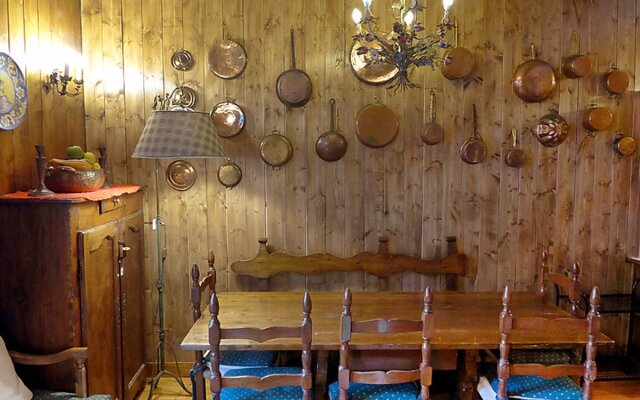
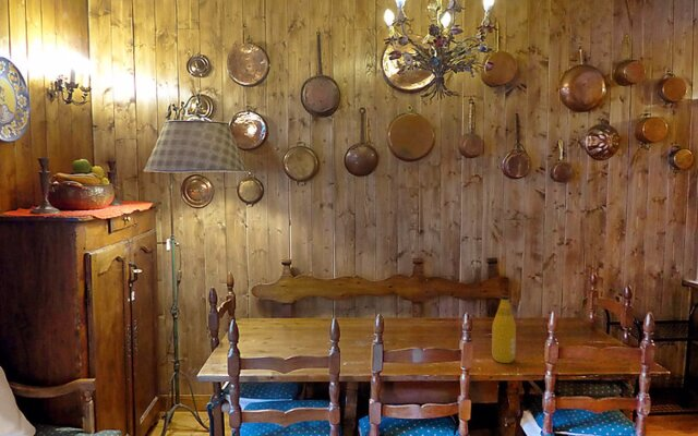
+ bottle [491,294,517,364]
